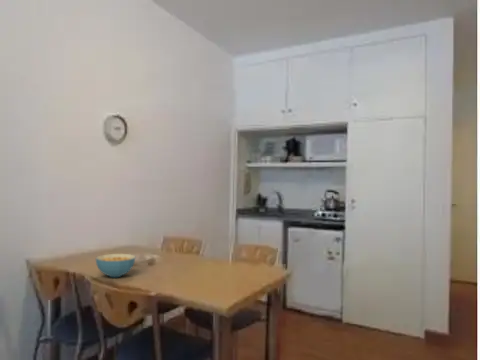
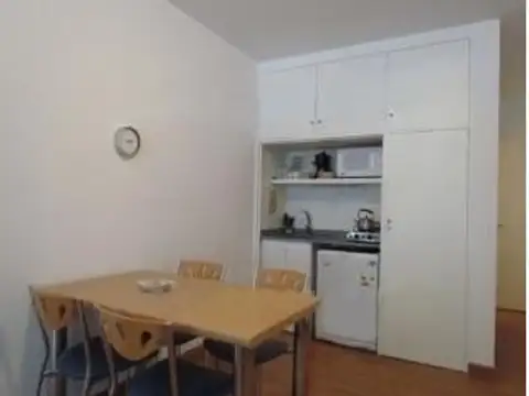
- cereal bowl [95,253,136,278]
